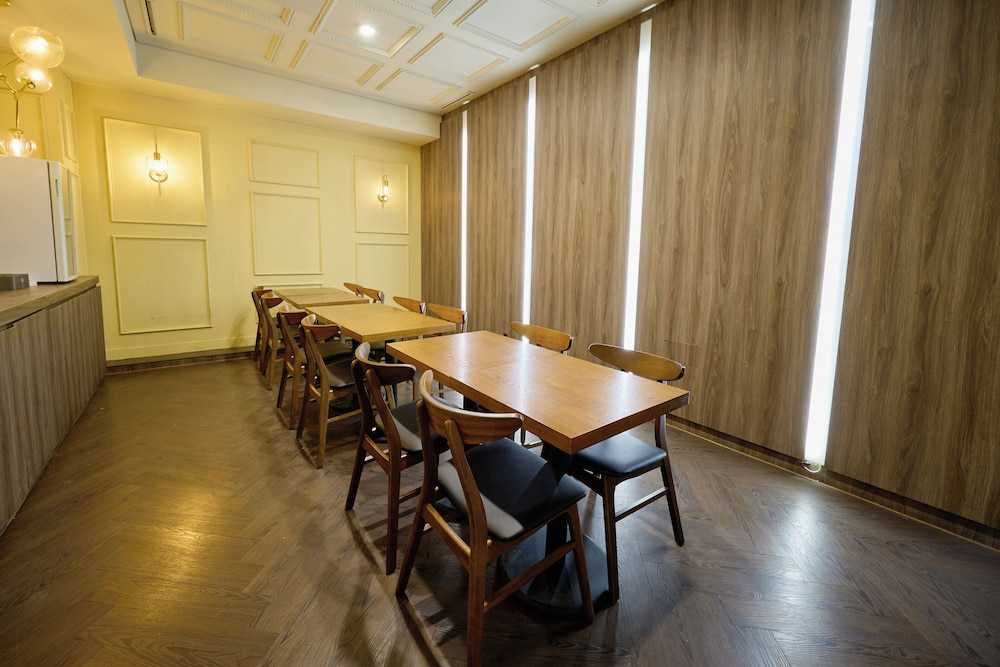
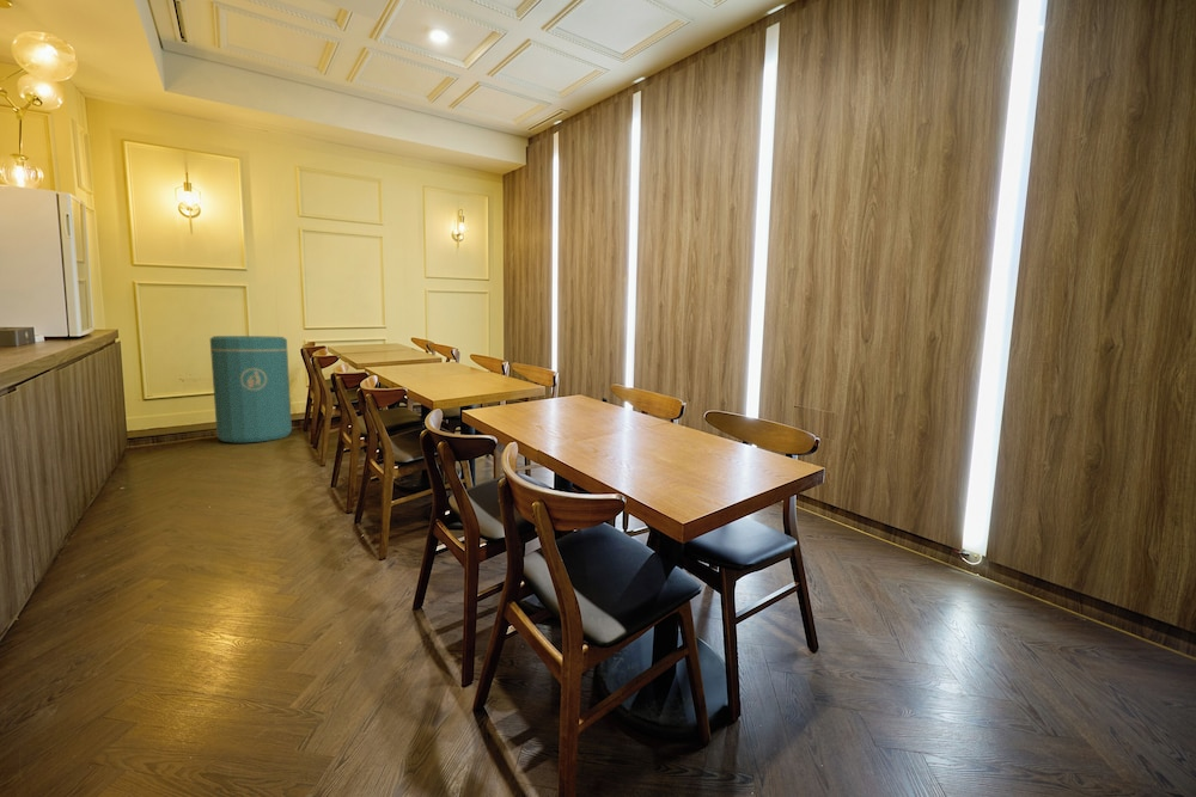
+ trash can [209,335,293,443]
